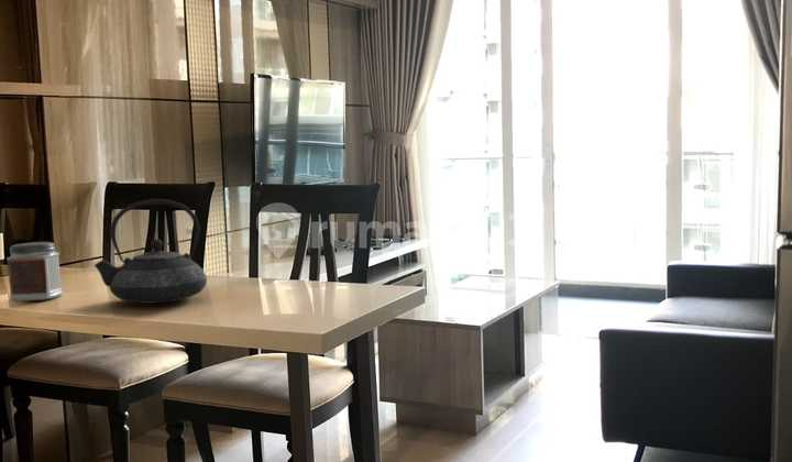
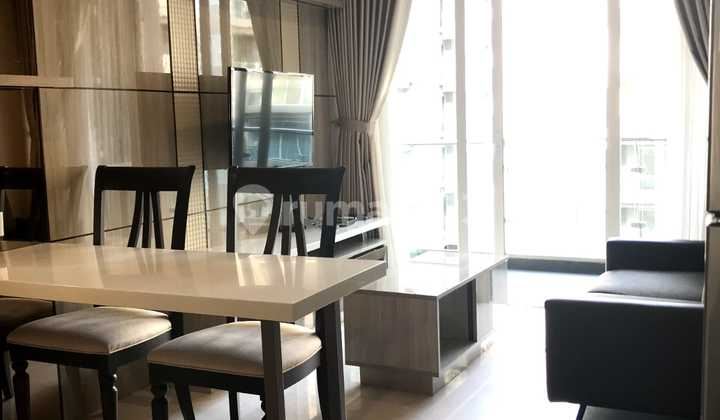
- teapot [94,198,208,305]
- jar [6,241,64,302]
